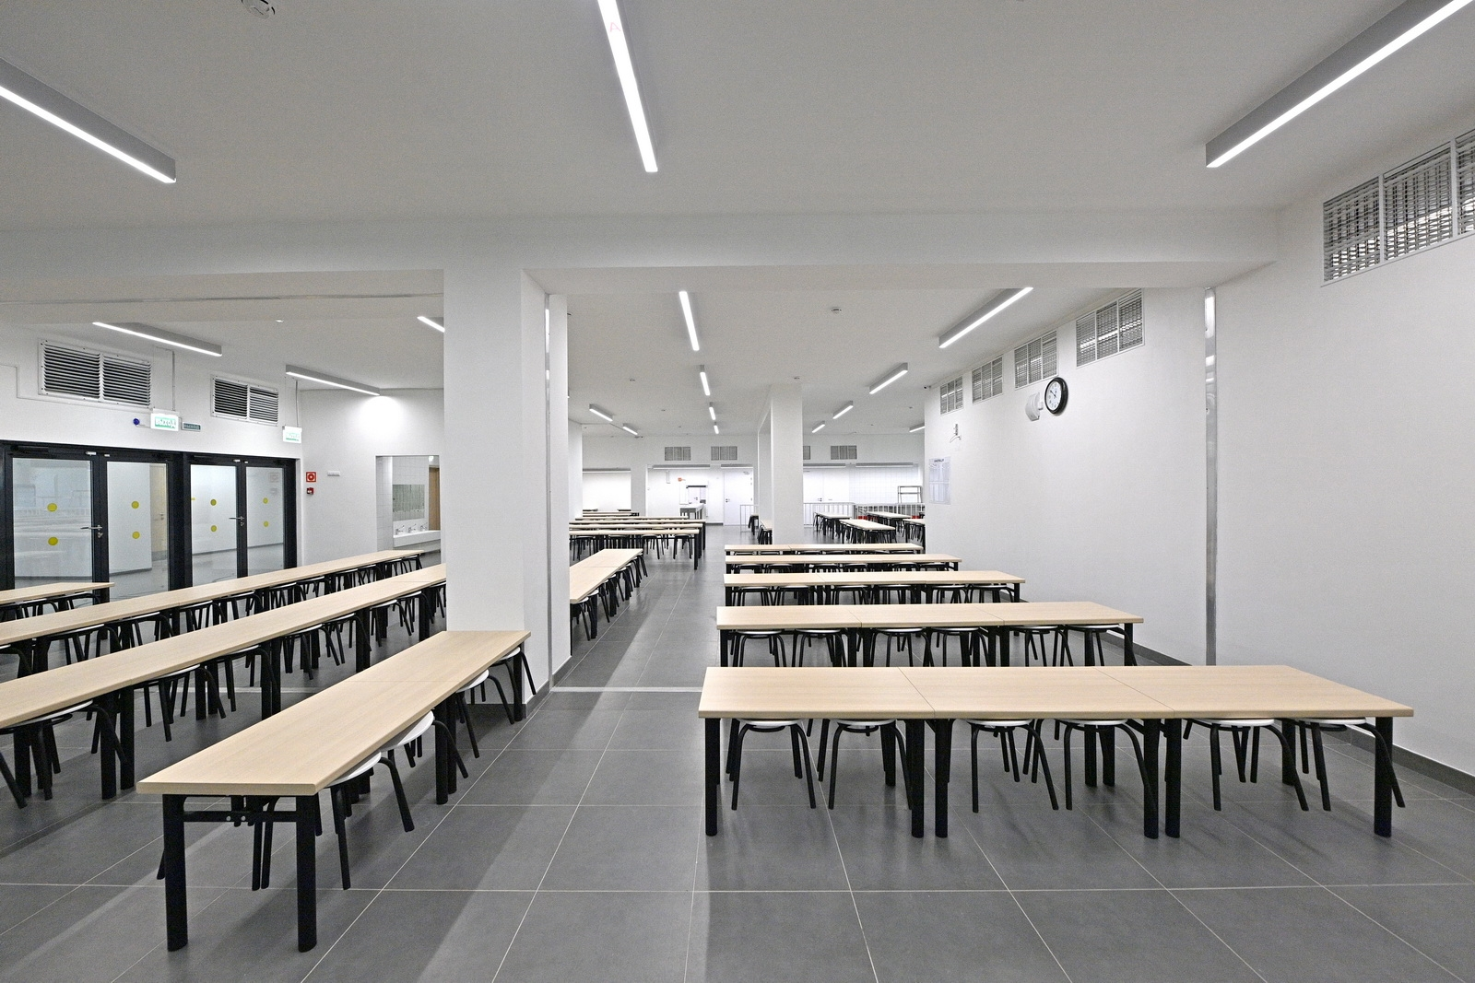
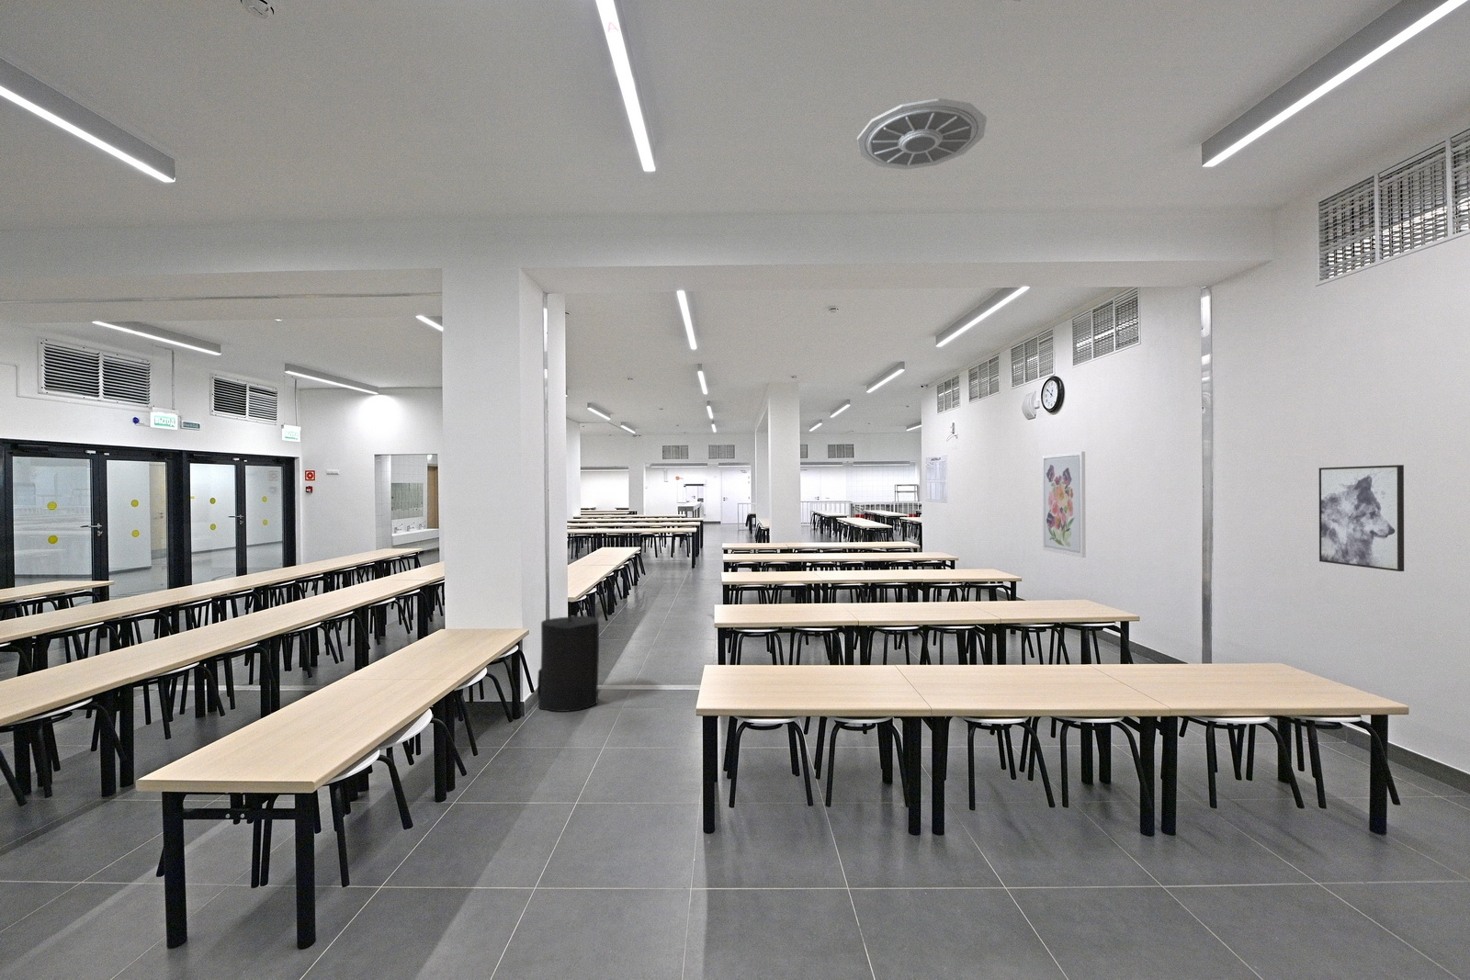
+ wall art [1318,464,1404,572]
+ wall art [1042,451,1087,559]
+ trash can [537,614,600,713]
+ ceiling vent [856,97,988,171]
